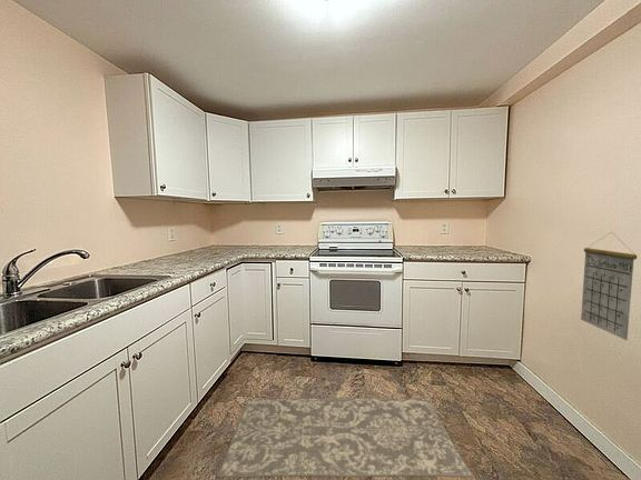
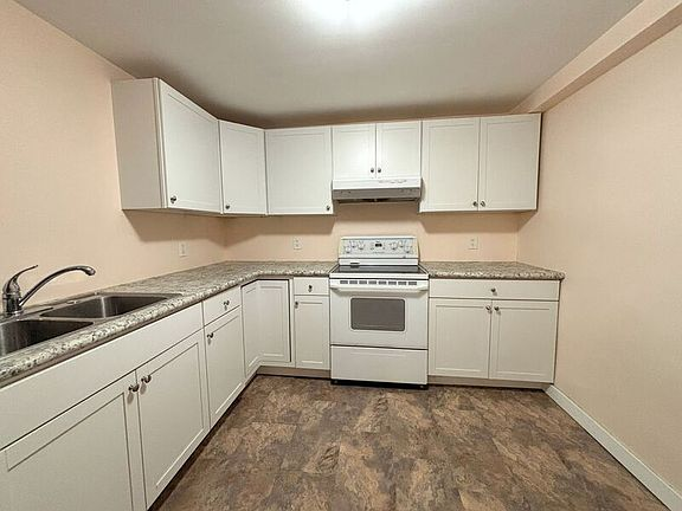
- calendar [580,231,638,341]
- rug [216,397,474,479]
